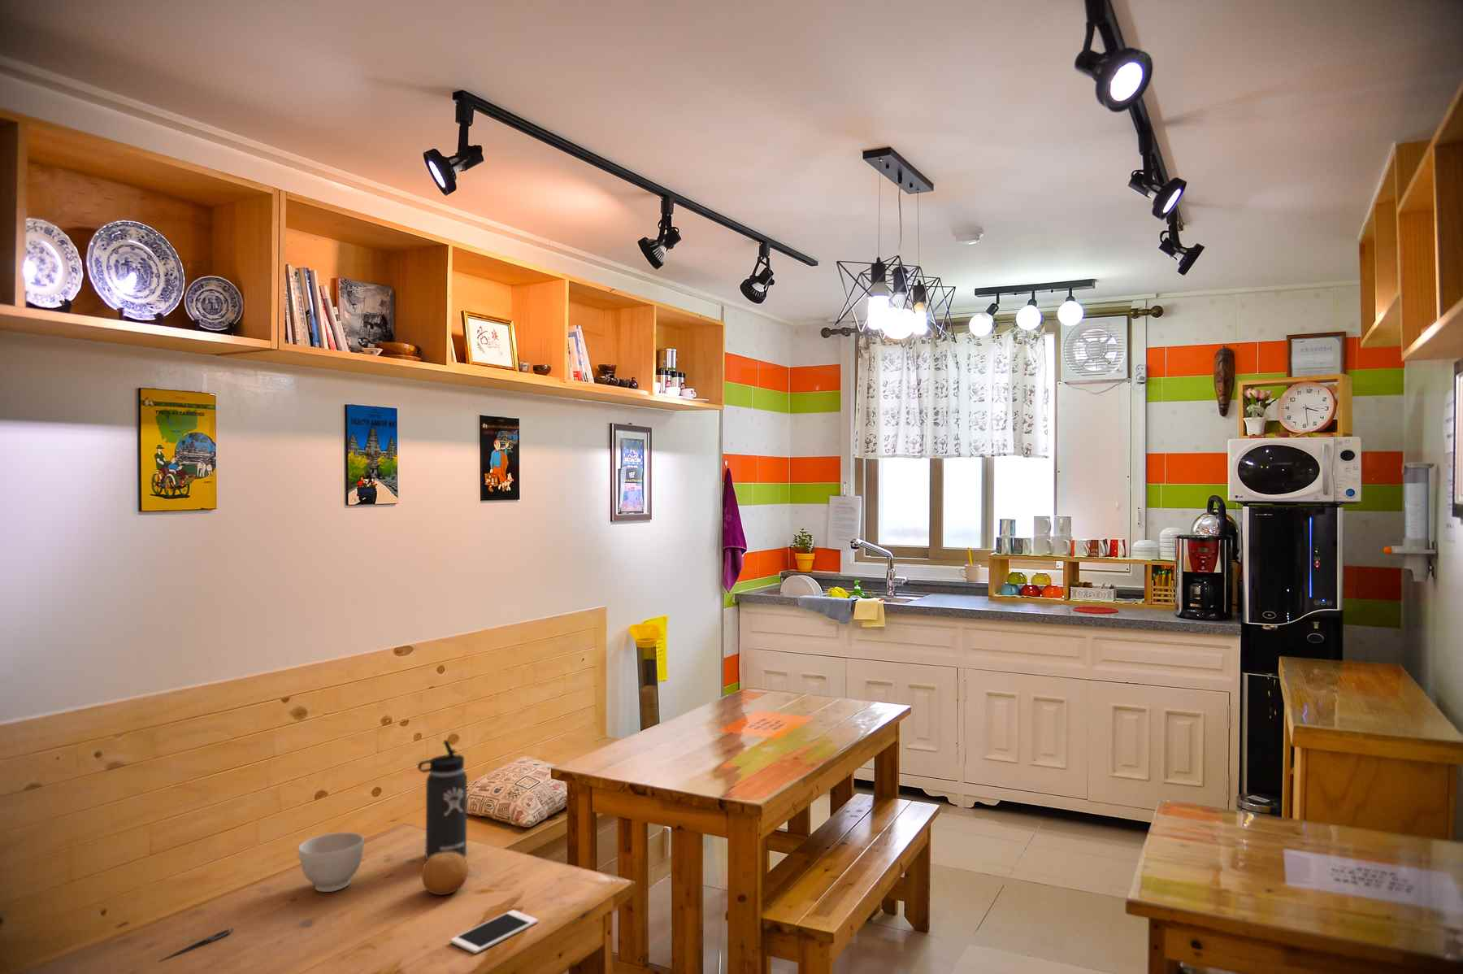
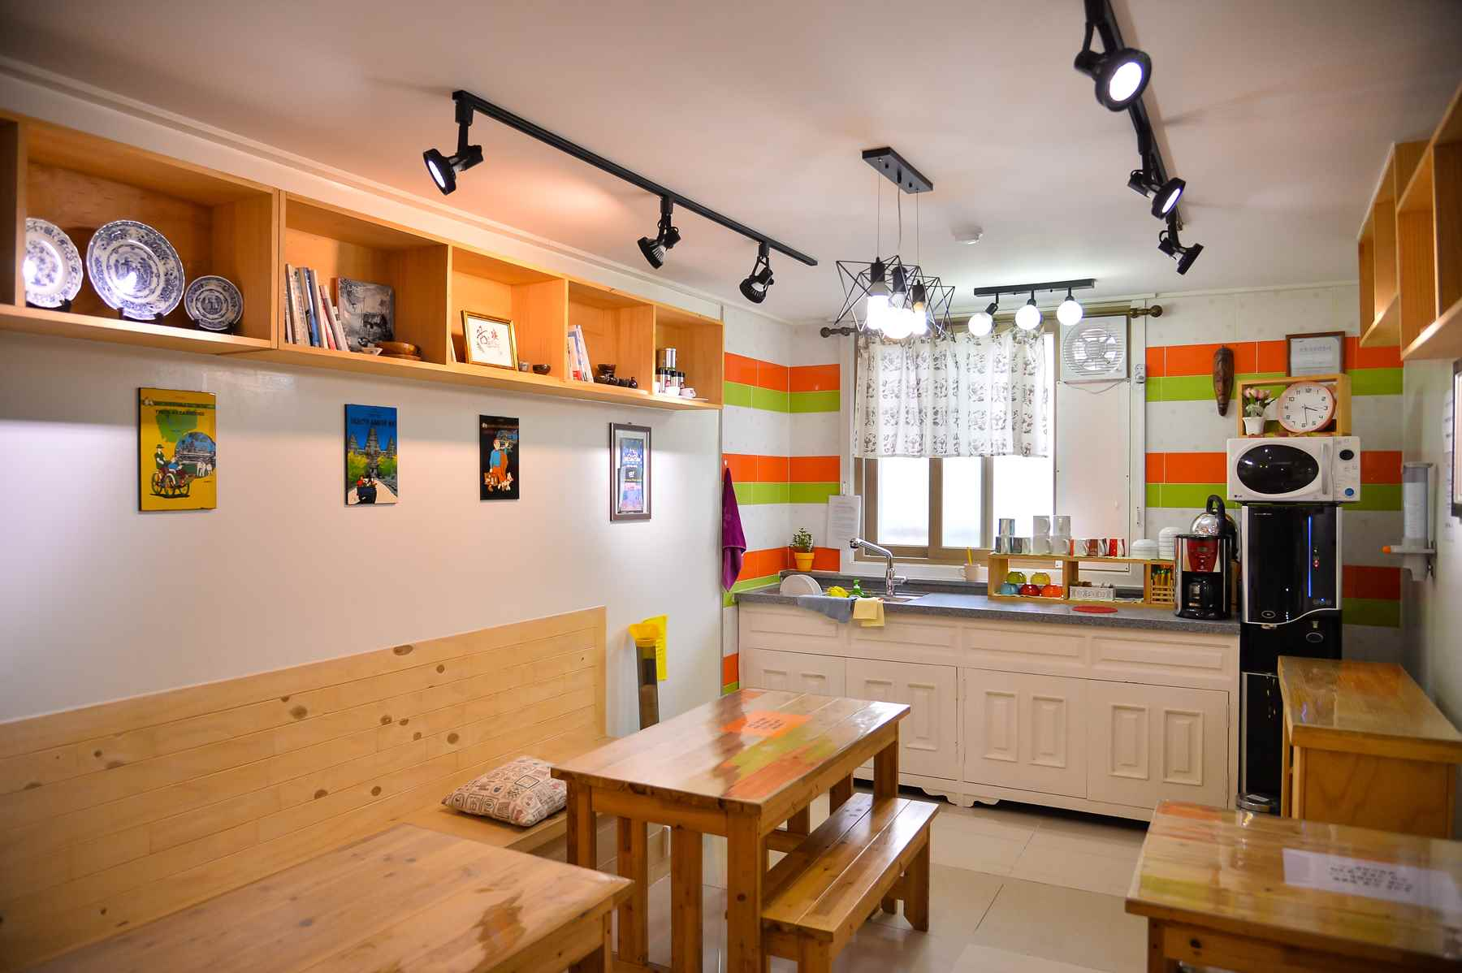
- bowl [298,832,365,892]
- cell phone [450,909,539,954]
- fruit [421,852,468,896]
- thermos bottle [417,739,468,861]
- pen [158,927,234,963]
